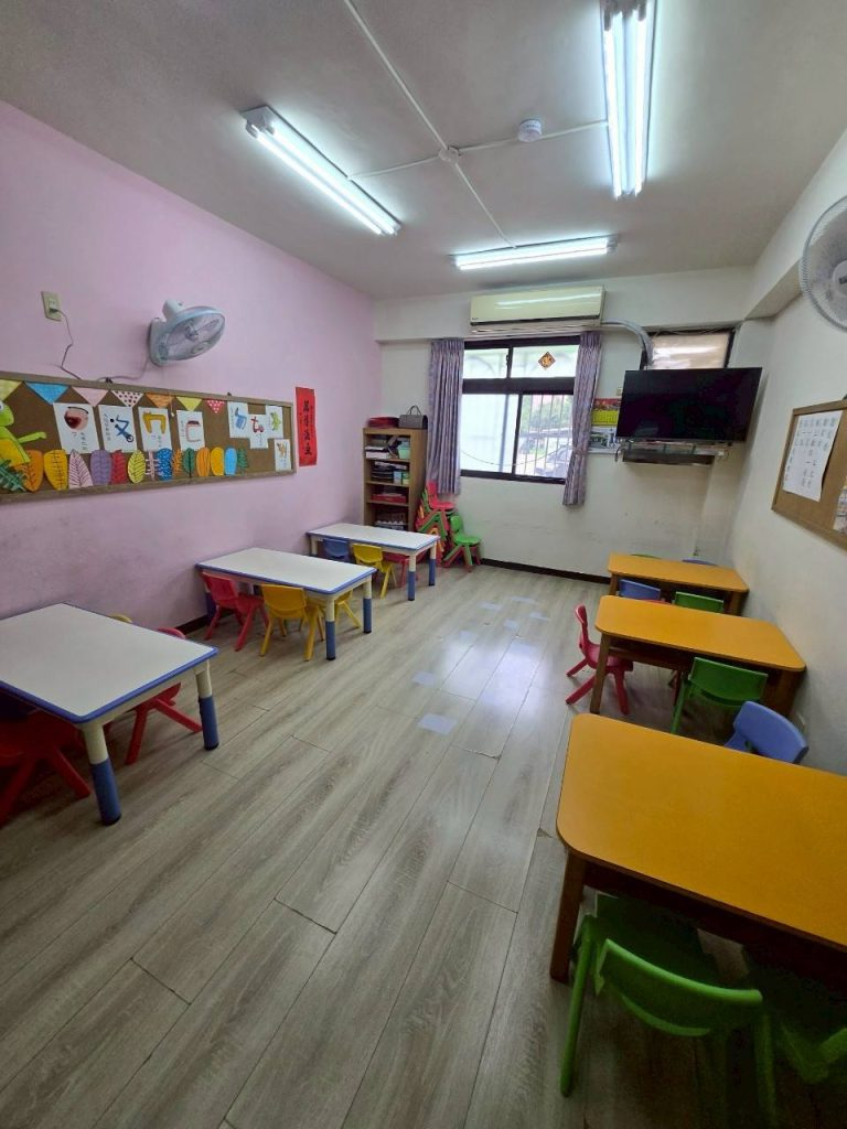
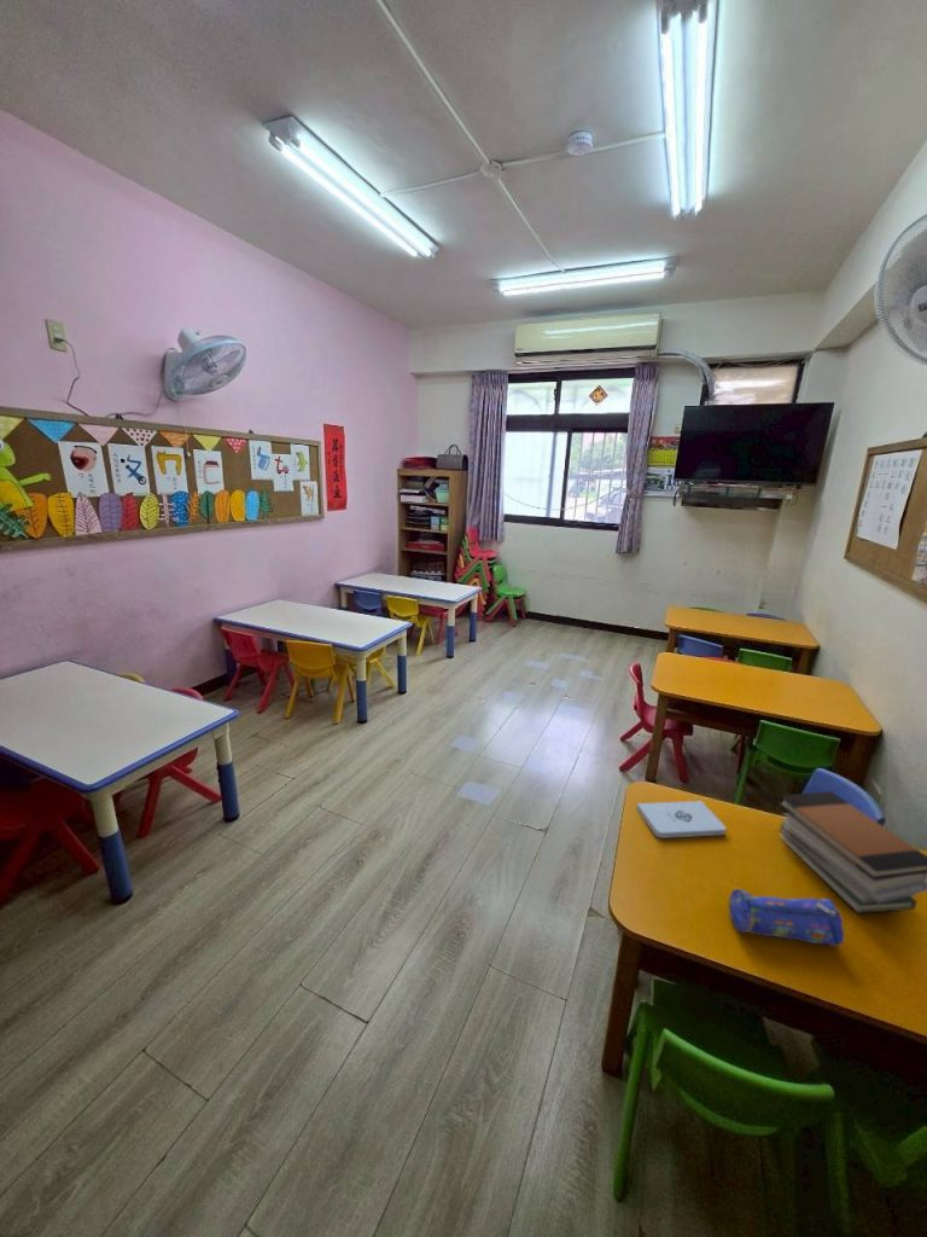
+ pencil case [728,888,845,947]
+ book stack [777,790,927,914]
+ notepad [635,800,727,840]
